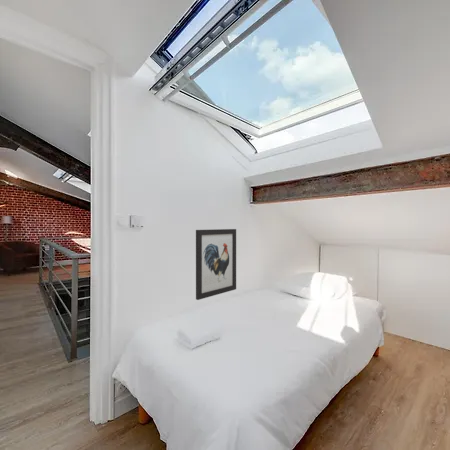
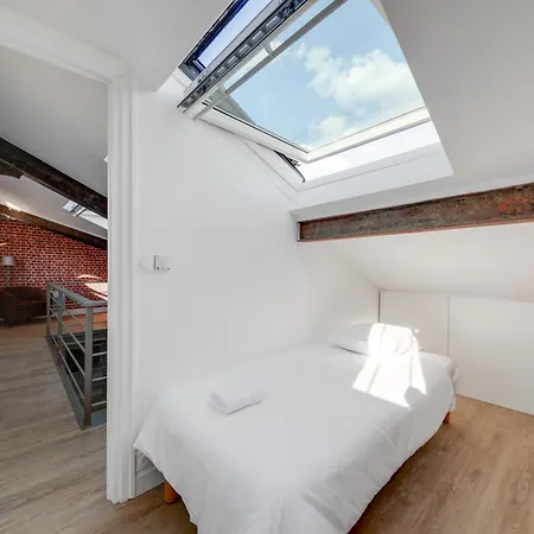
- wall art [195,228,237,301]
